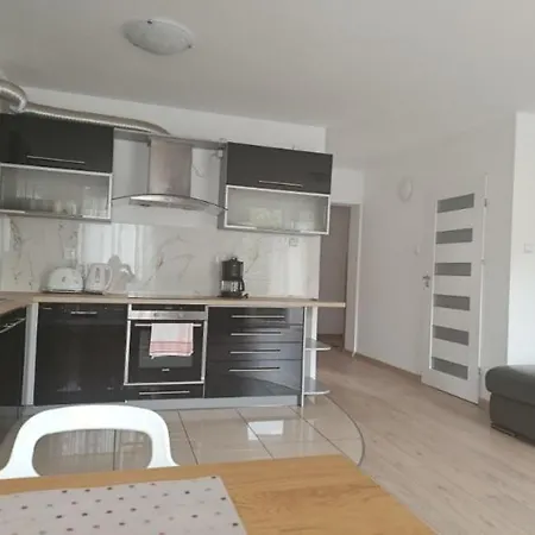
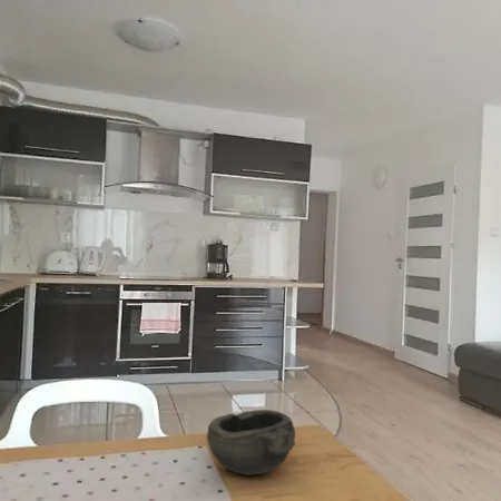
+ bowl [206,409,296,475]
